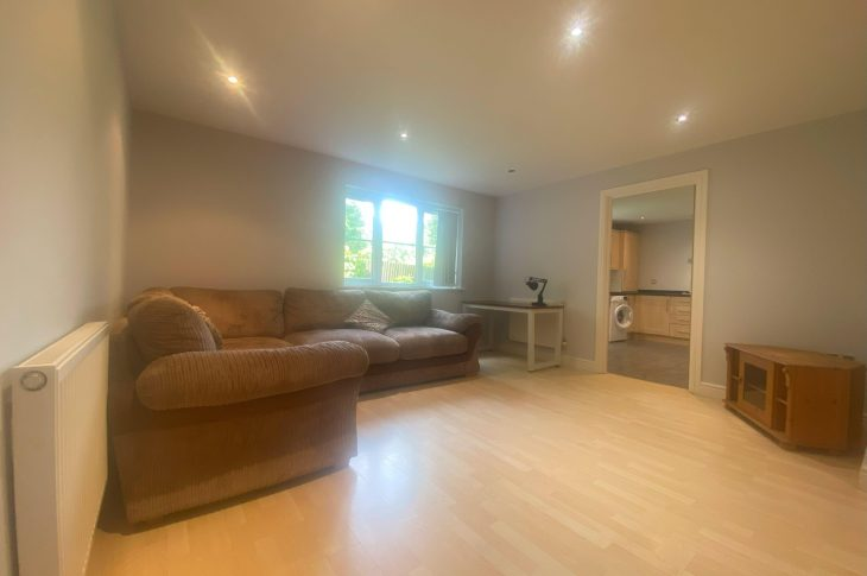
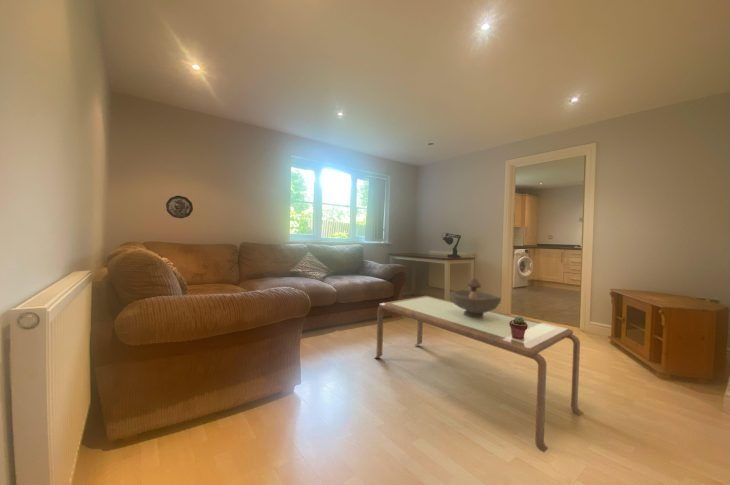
+ coffee table [373,295,584,453]
+ potted succulent [509,315,528,340]
+ decorative bowl [448,277,502,318]
+ decorative plate [165,195,194,219]
